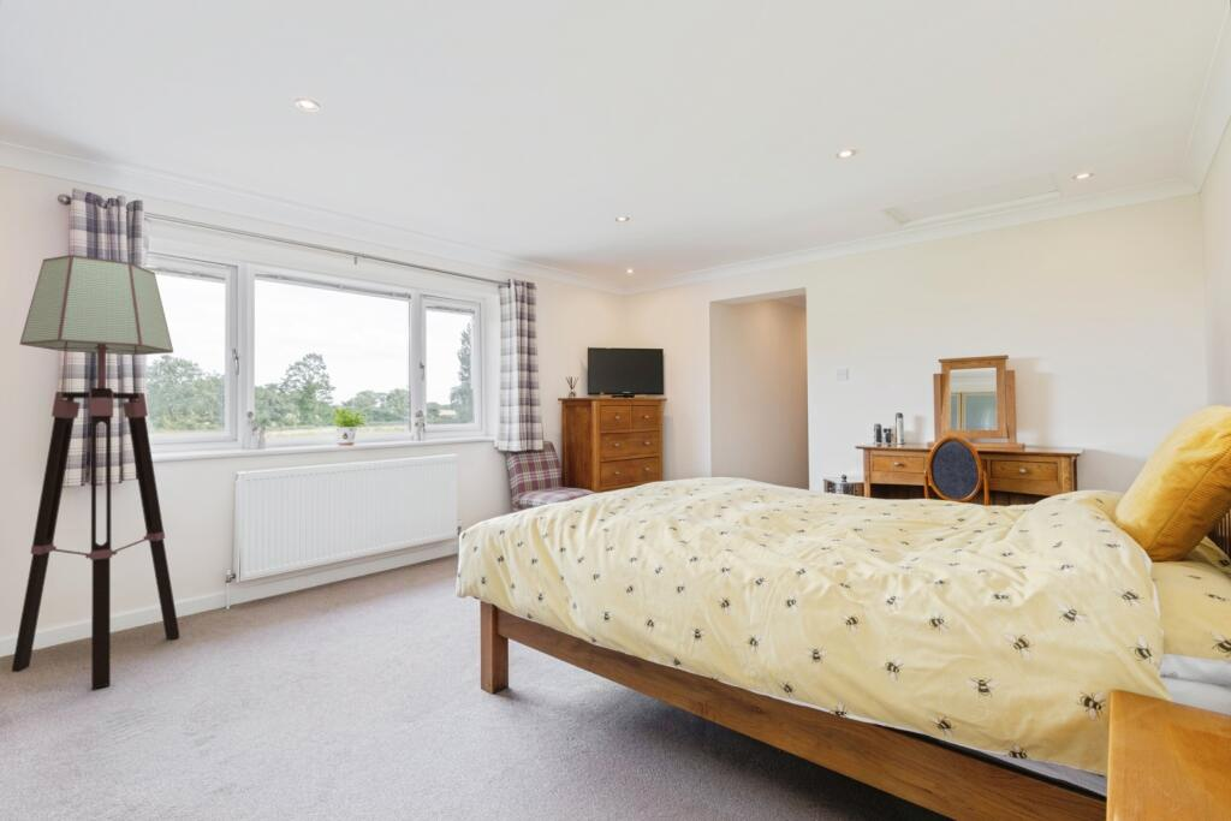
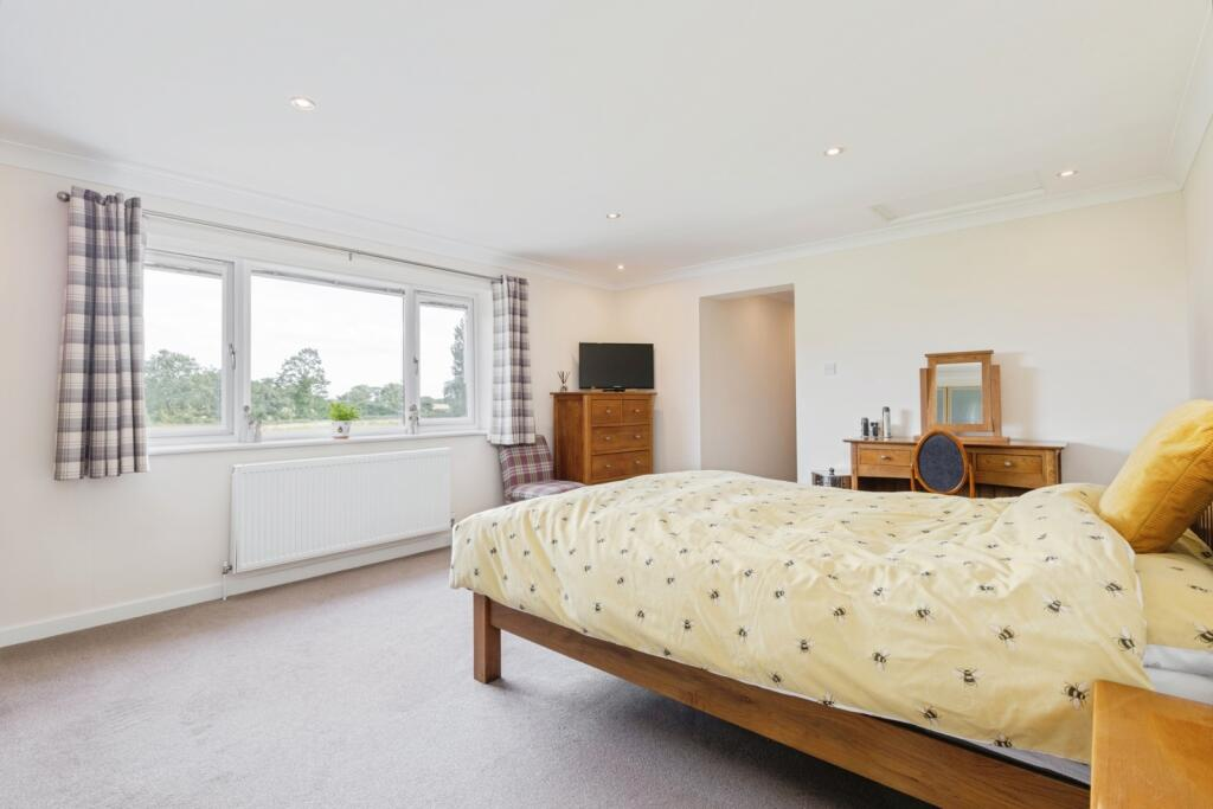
- floor lamp [11,254,182,690]
